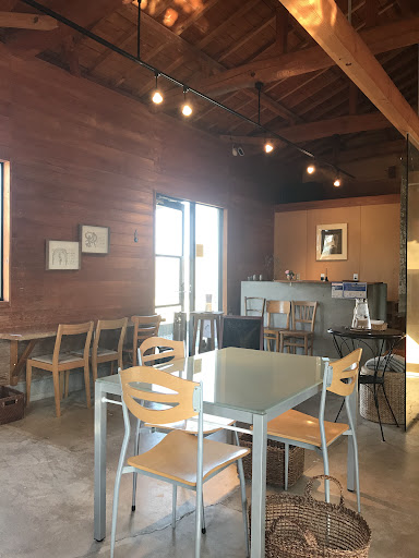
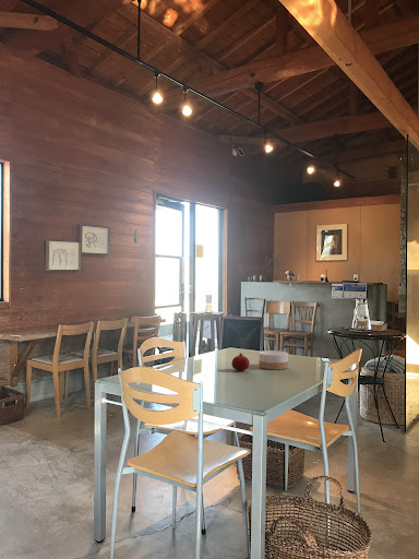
+ bowl [258,349,289,370]
+ fruit [230,353,251,372]
